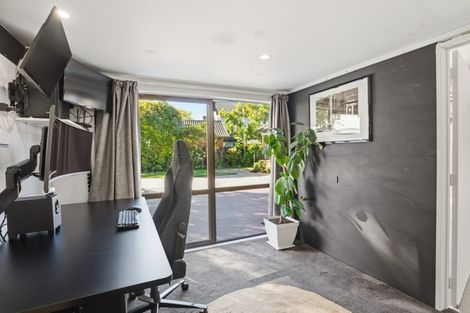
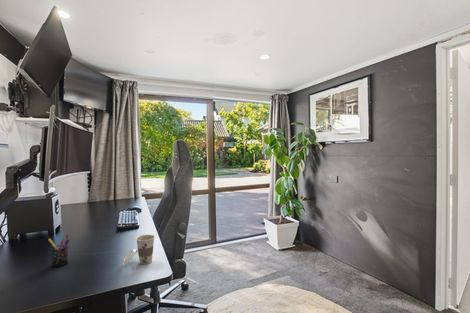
+ pen holder [47,233,71,268]
+ cup [122,234,156,267]
